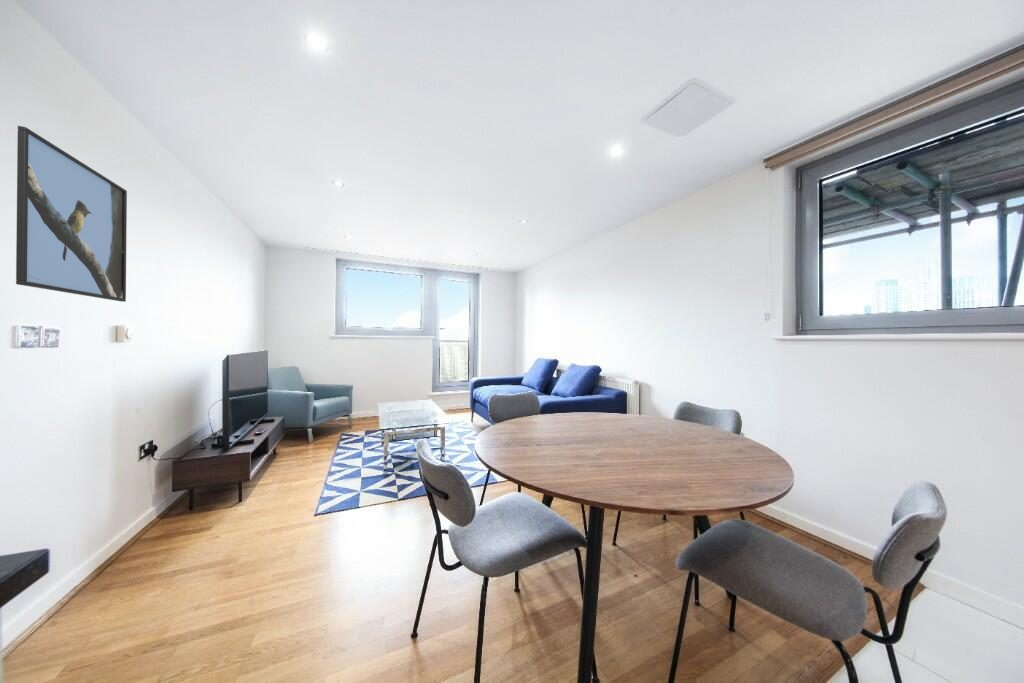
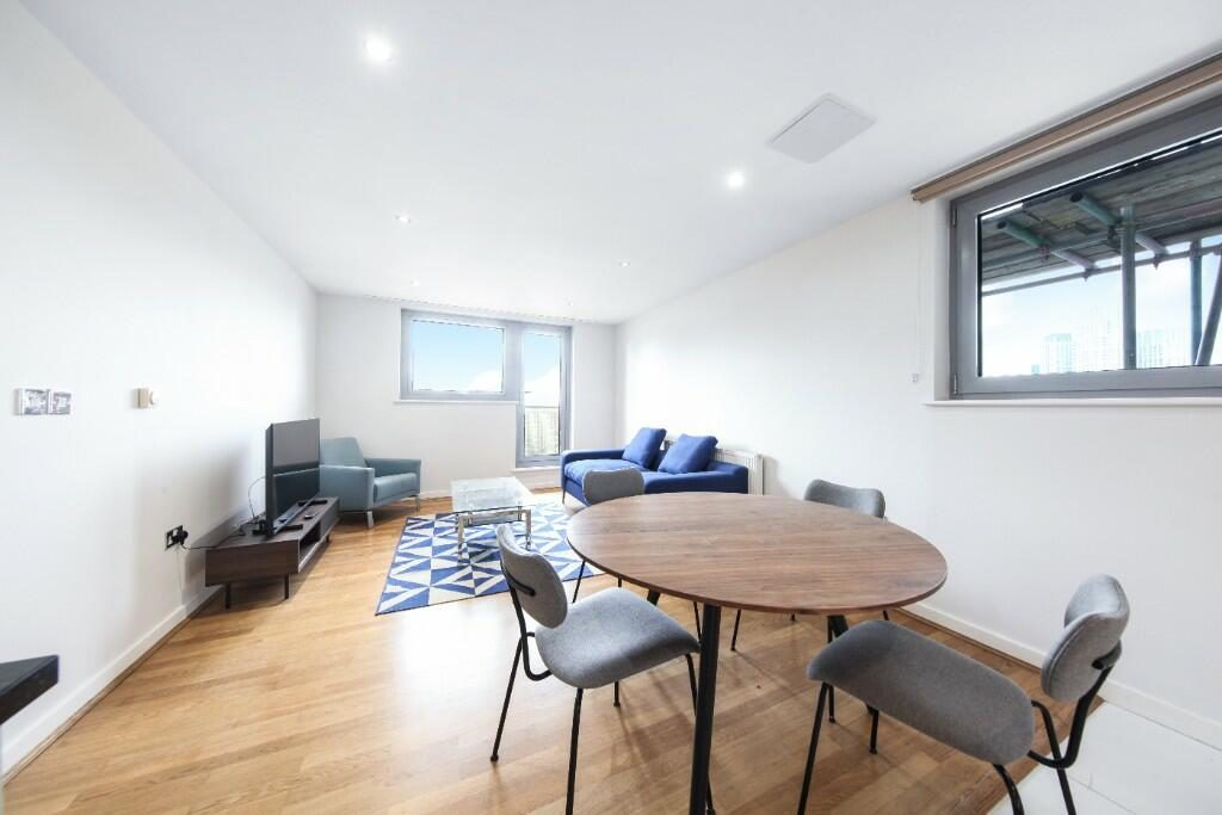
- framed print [15,125,128,303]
